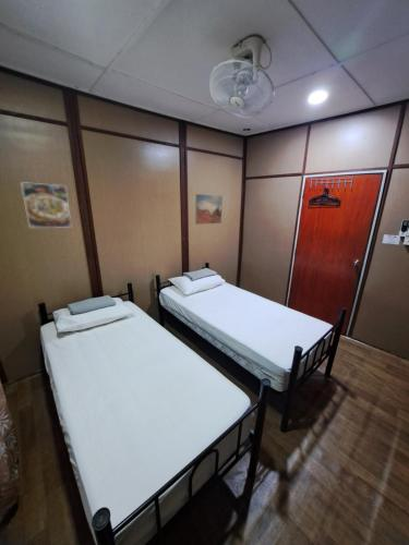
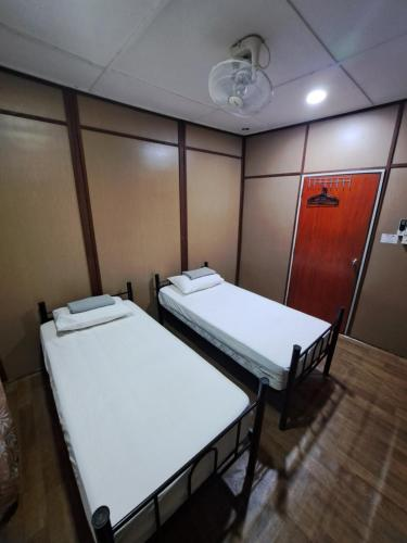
- wall art [195,193,224,226]
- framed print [20,181,73,229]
